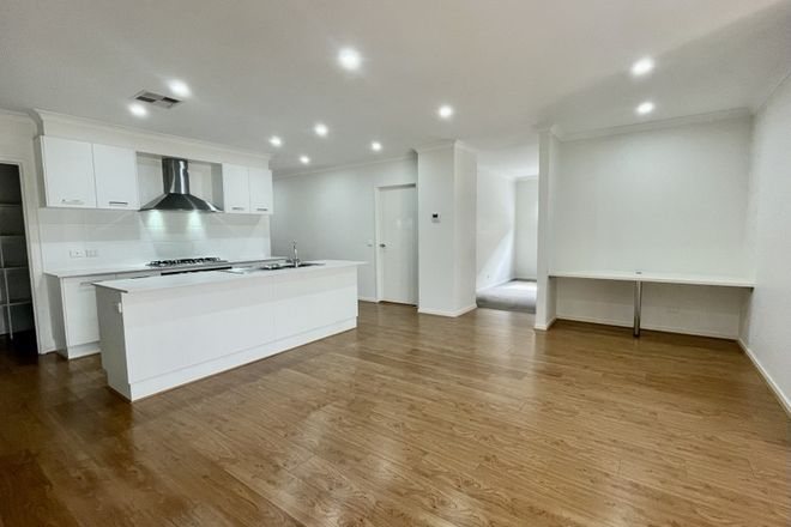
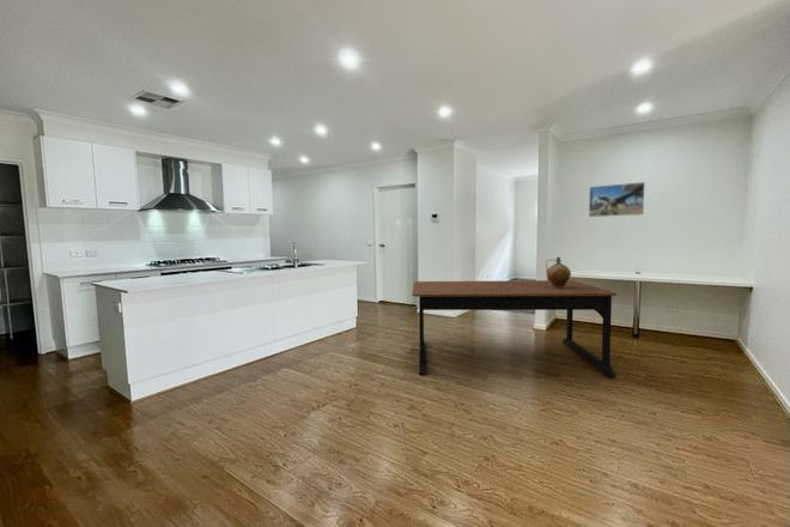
+ dining table [411,279,618,378]
+ ceramic jug [545,256,572,287]
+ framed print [588,181,646,218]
